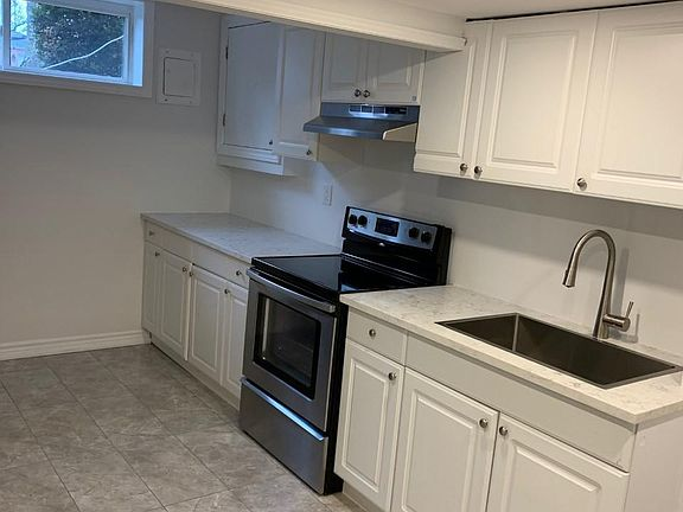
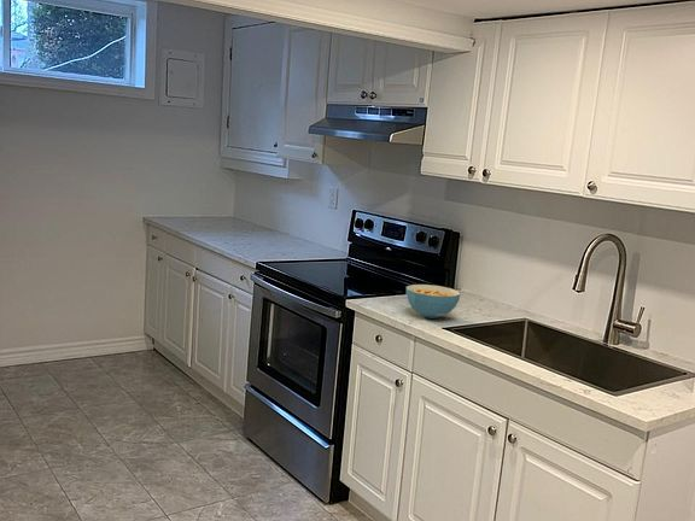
+ cereal bowl [405,283,461,320]
